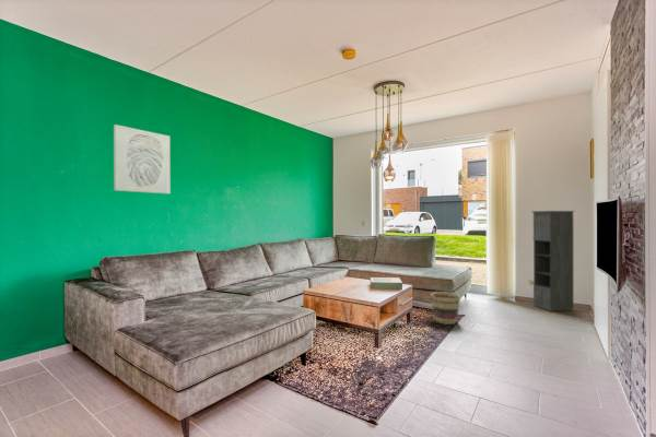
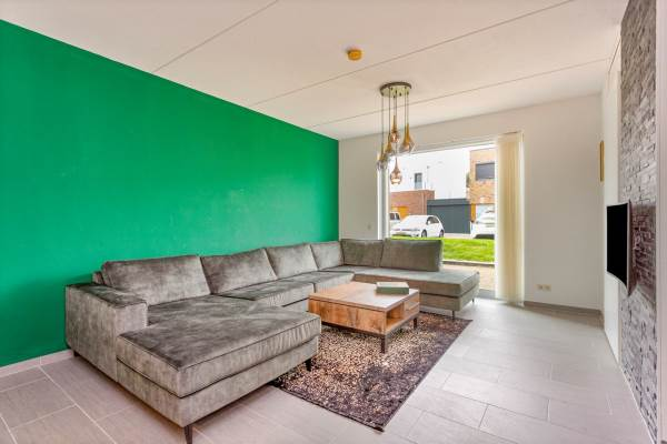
- basket [430,291,461,326]
- wall art [113,123,172,194]
- storage cabinet [530,210,575,312]
